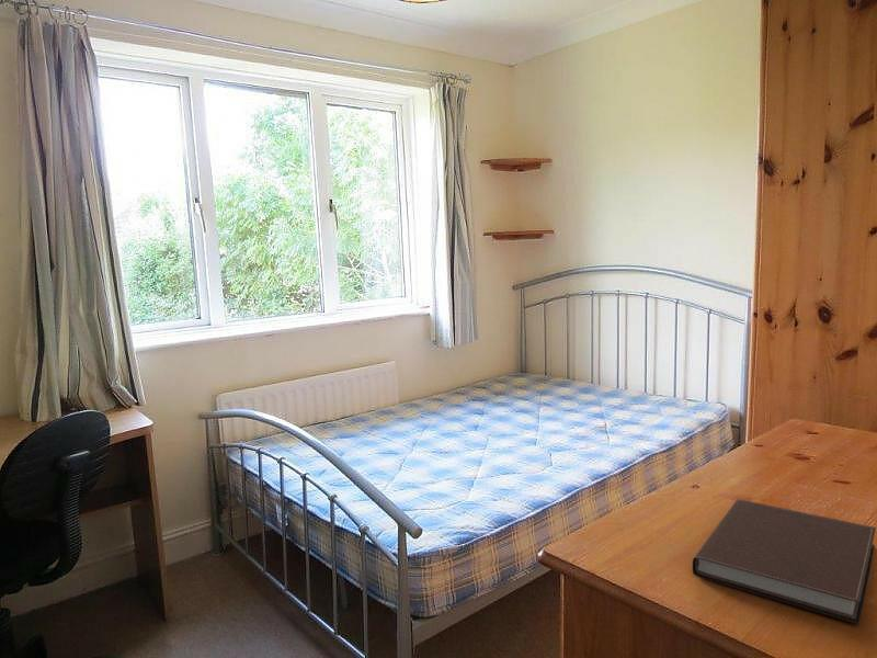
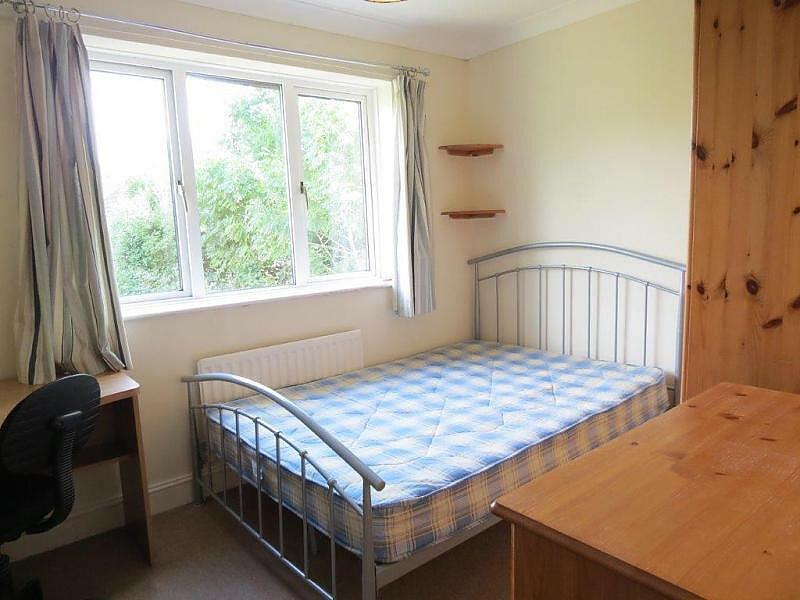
- notebook [692,499,877,625]
